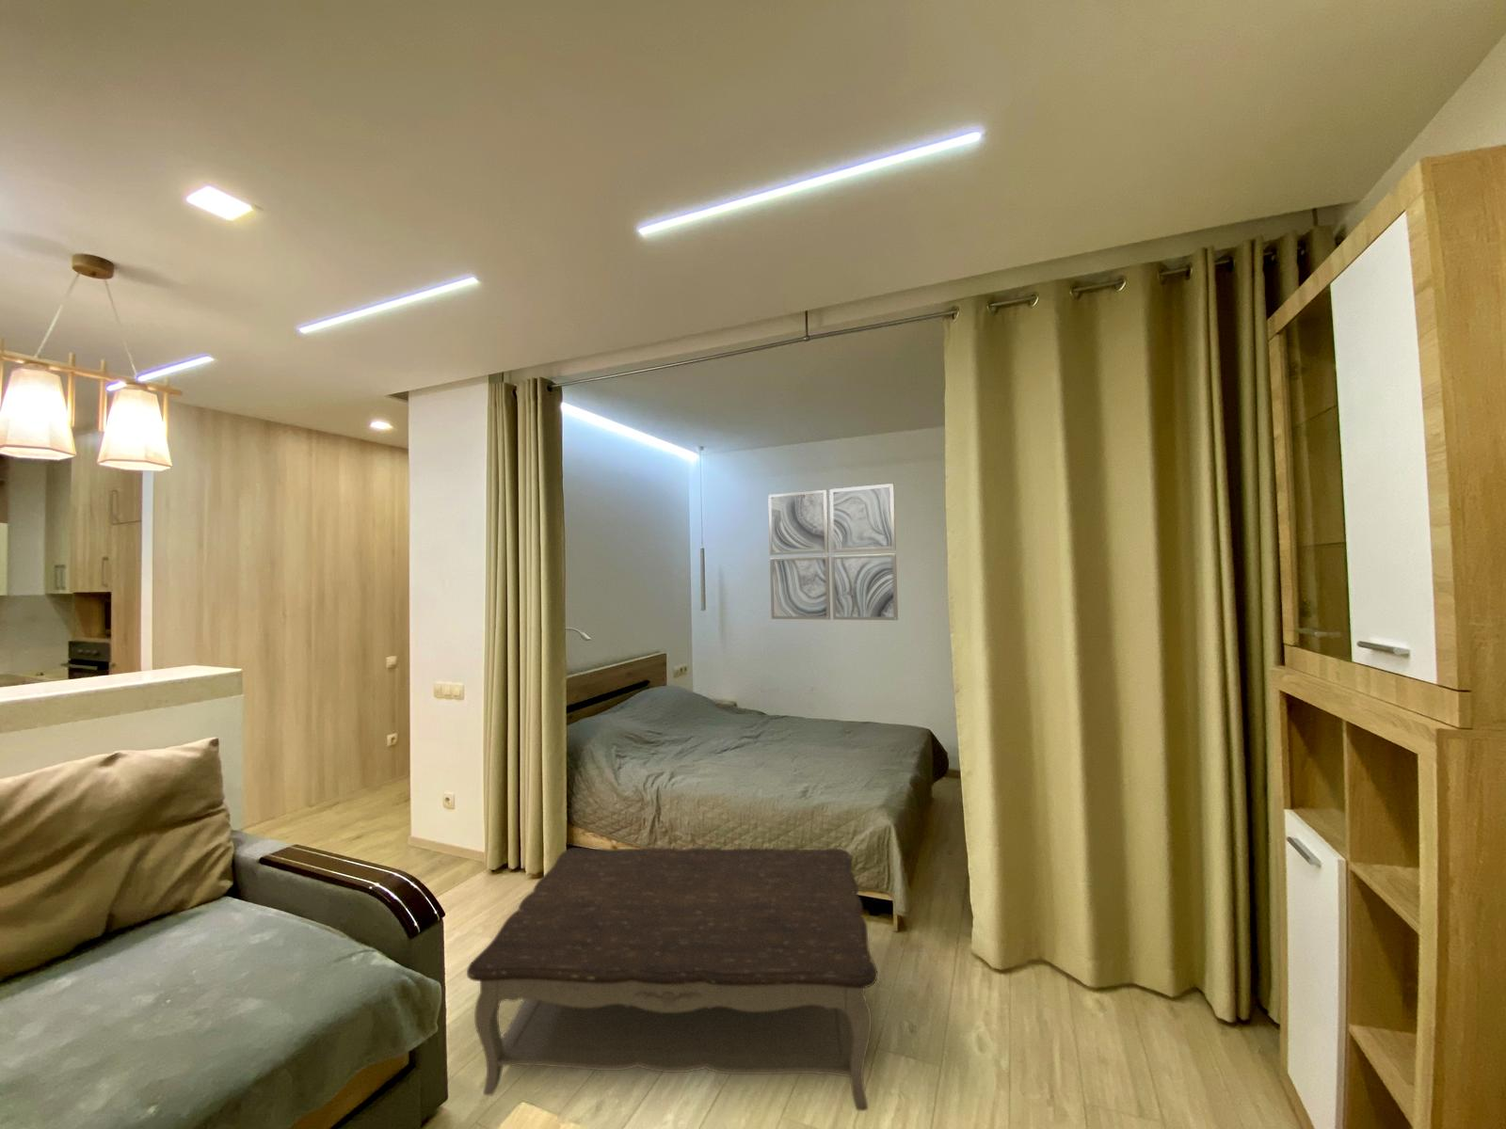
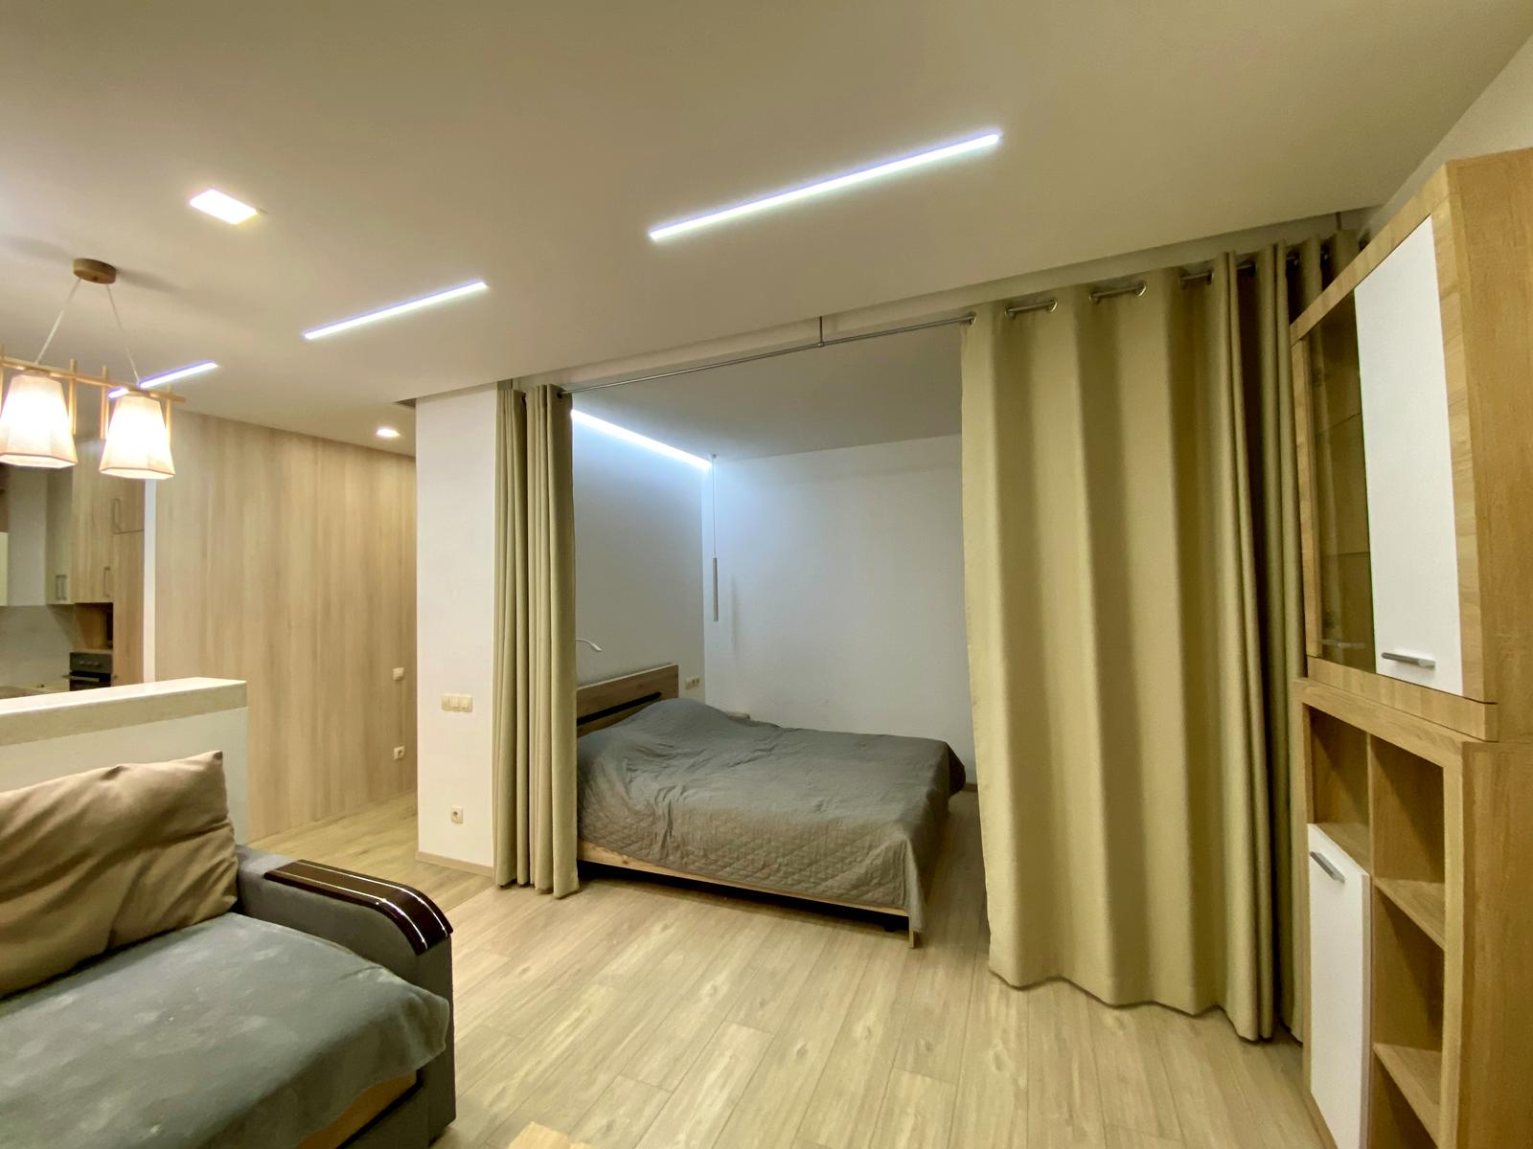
- coffee table [466,847,879,1112]
- wall art [767,483,899,621]
